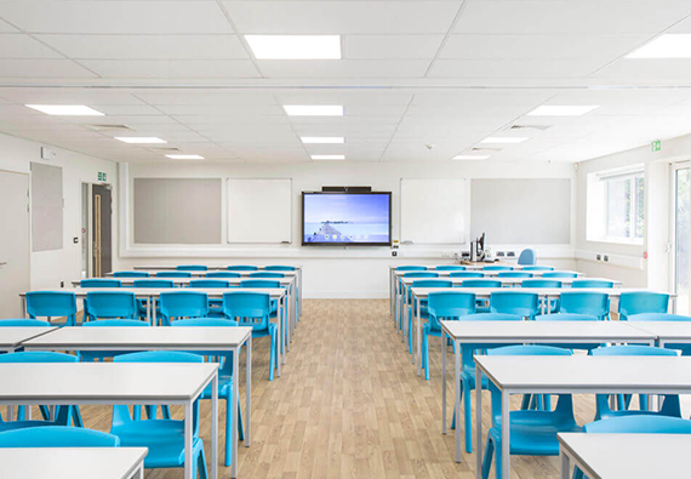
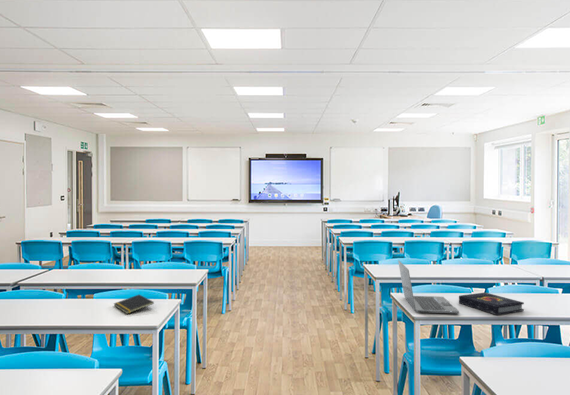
+ notepad [113,294,155,315]
+ laptop [397,260,460,314]
+ book [458,292,525,316]
